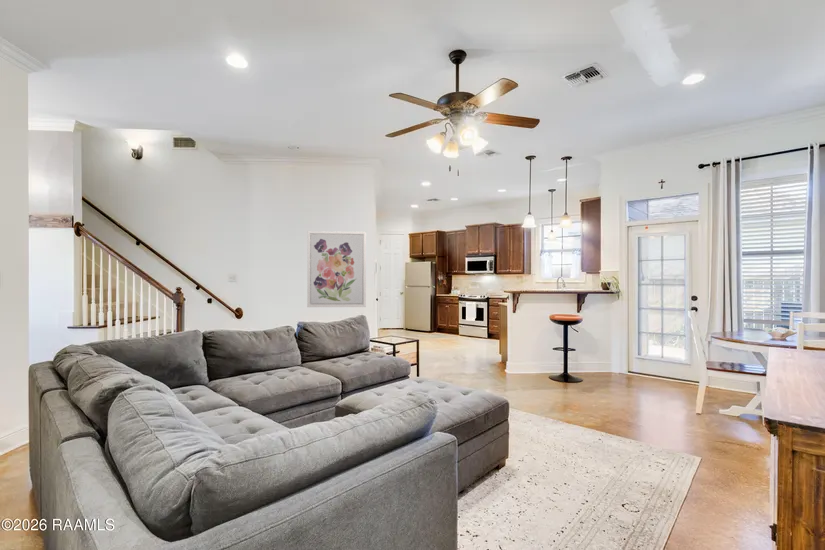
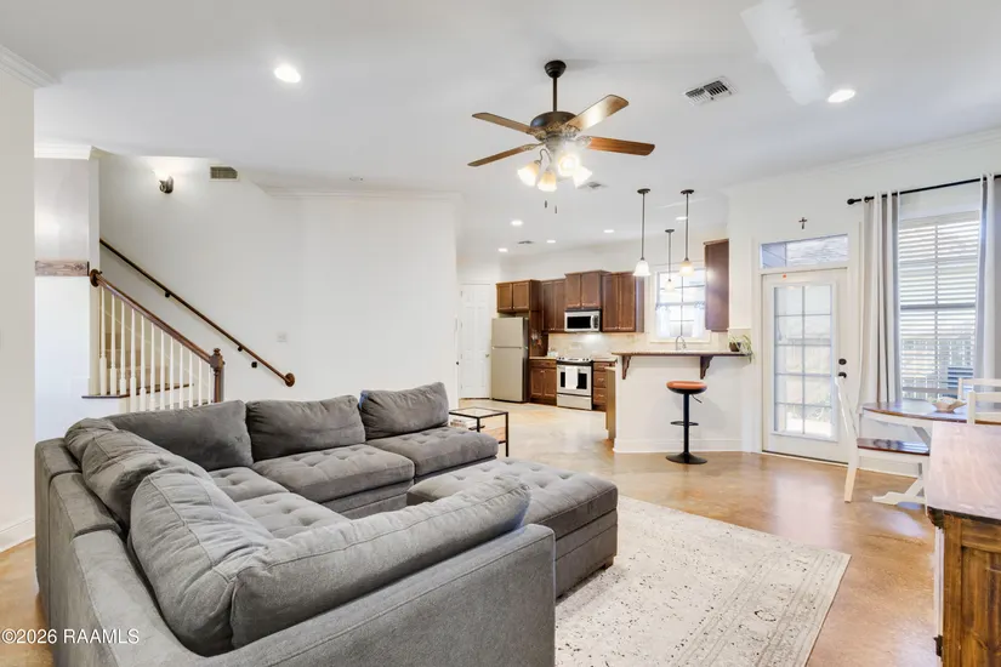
- wall art [306,230,367,308]
